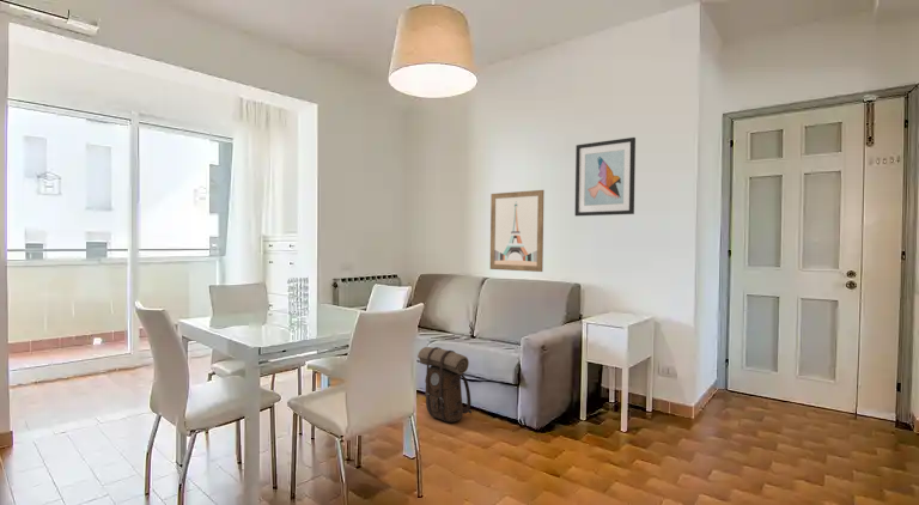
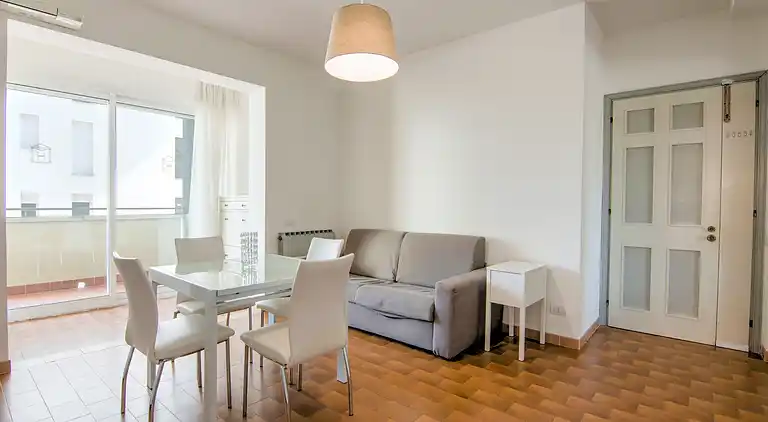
- wall art [489,189,546,273]
- wall art [574,136,637,217]
- backpack [416,346,473,424]
